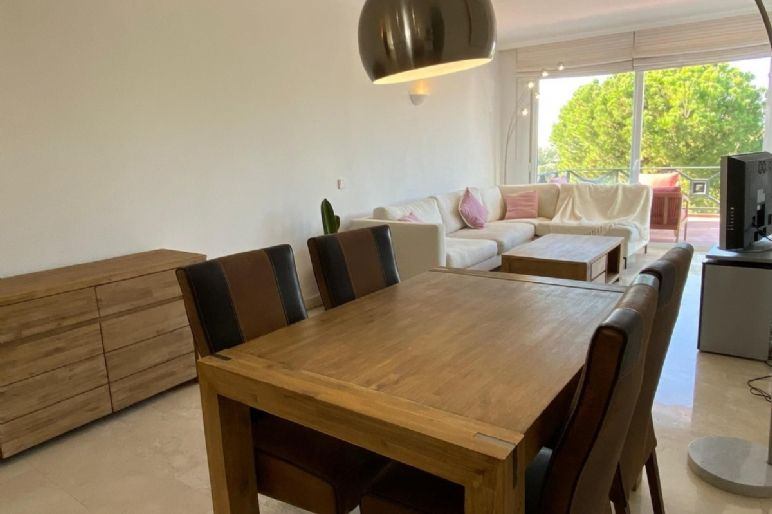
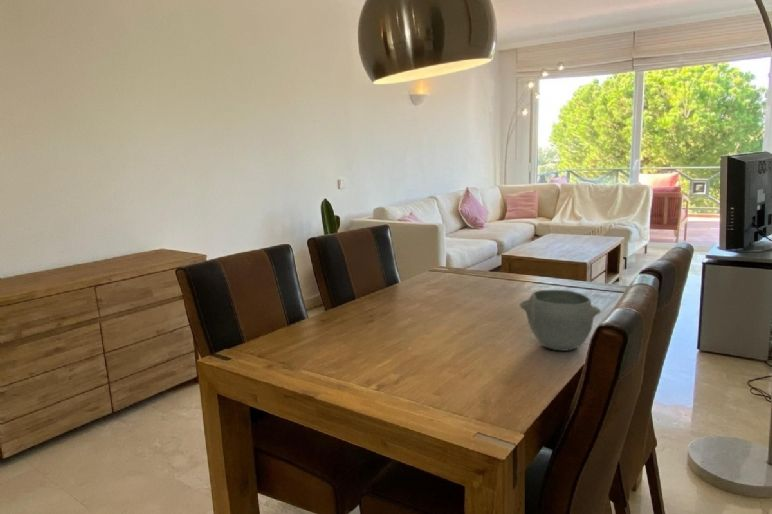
+ bowl [519,289,602,352]
